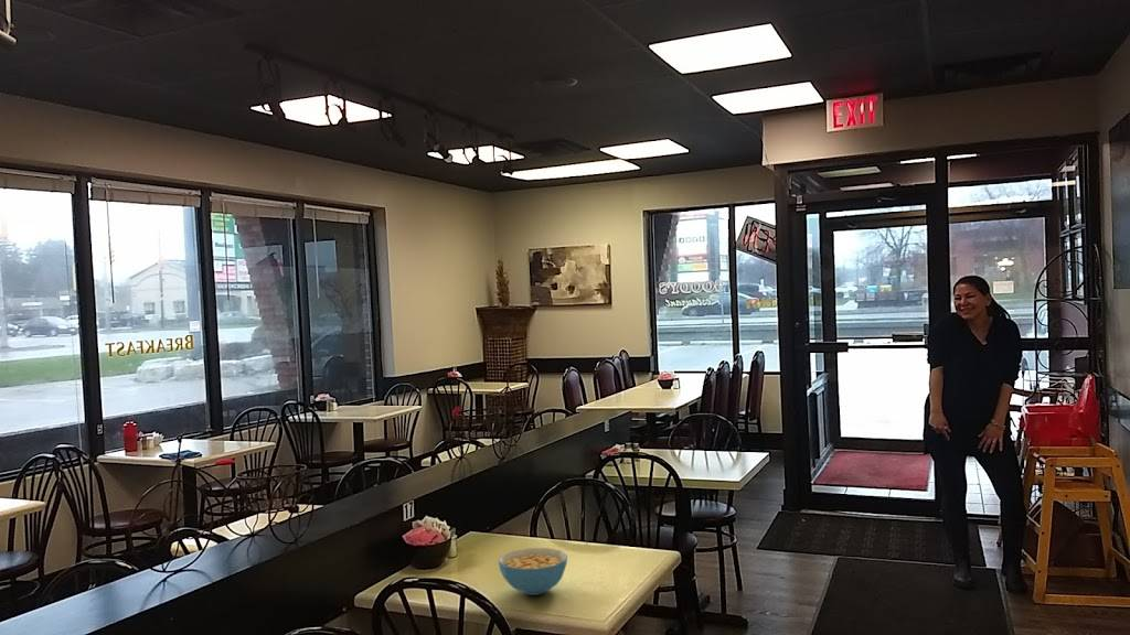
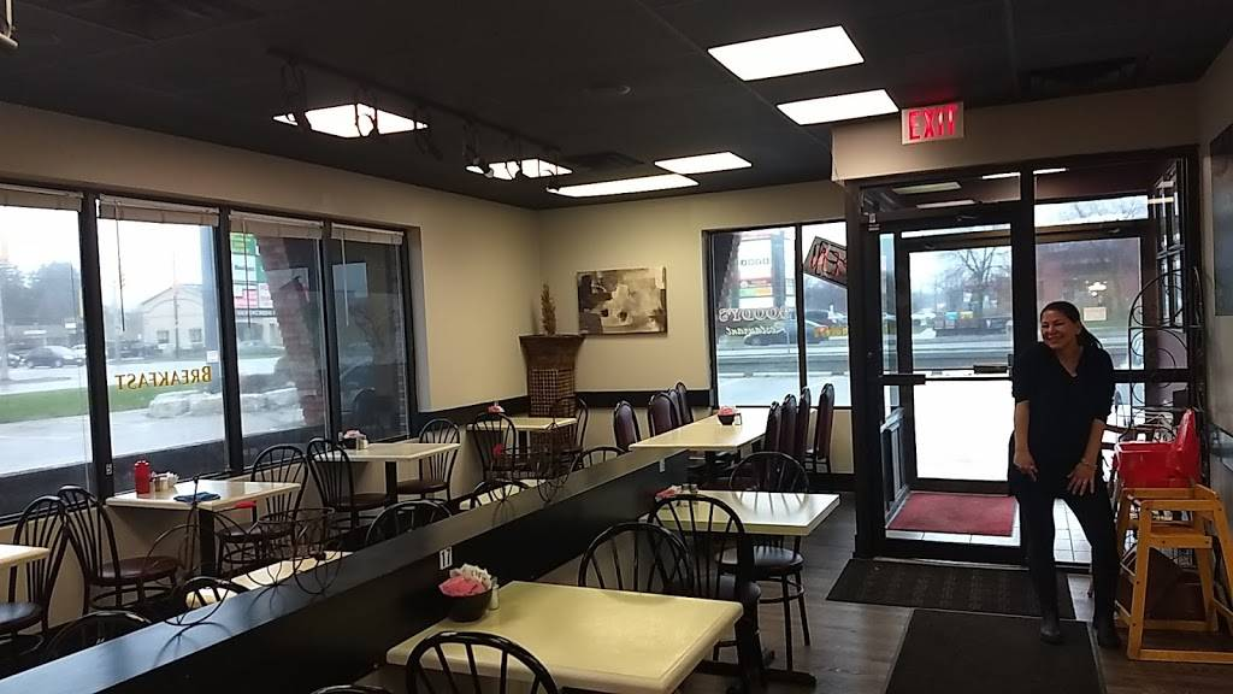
- cereal bowl [498,547,568,596]
